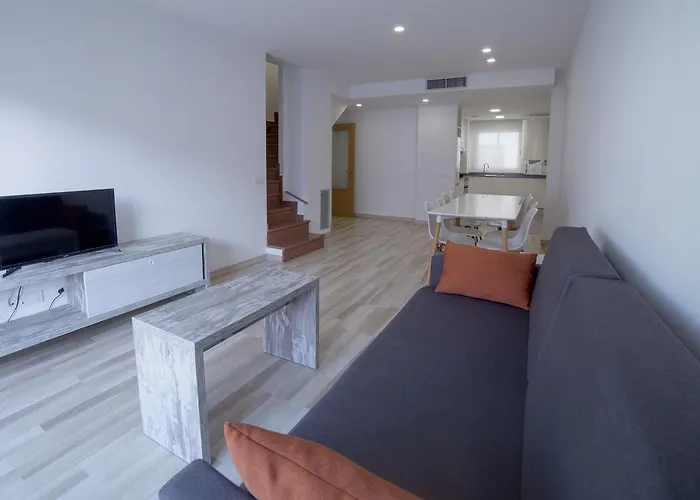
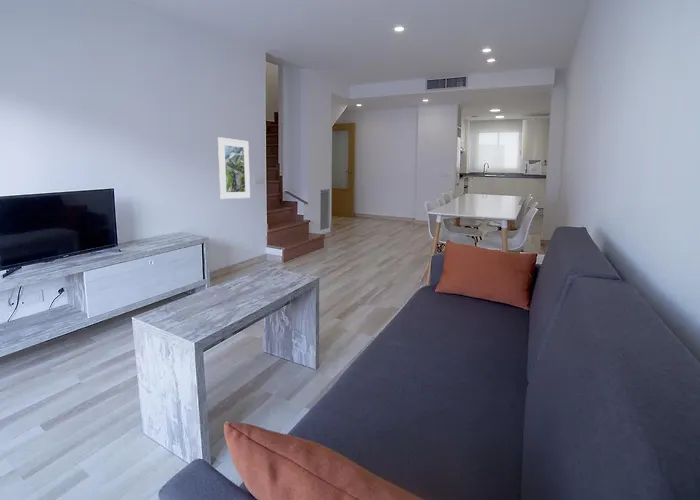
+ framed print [217,136,251,200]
